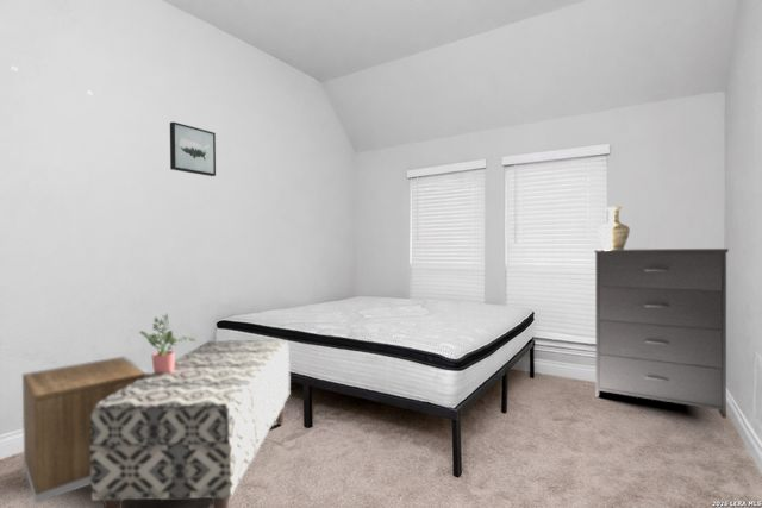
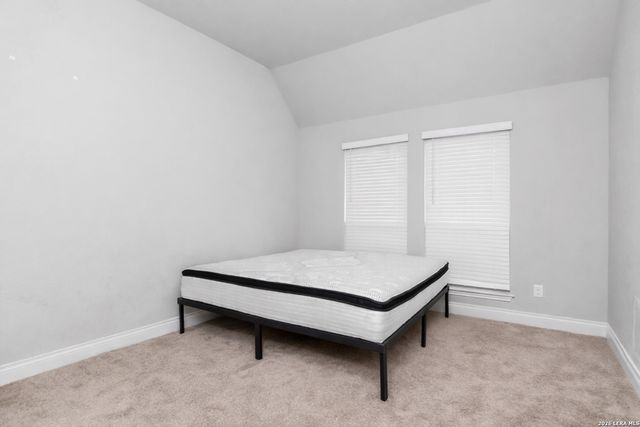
- dresser [593,247,730,420]
- potted plant [138,313,196,374]
- bench [90,339,291,508]
- vase [598,206,631,250]
- wall art [169,120,217,177]
- nightstand [21,355,151,504]
